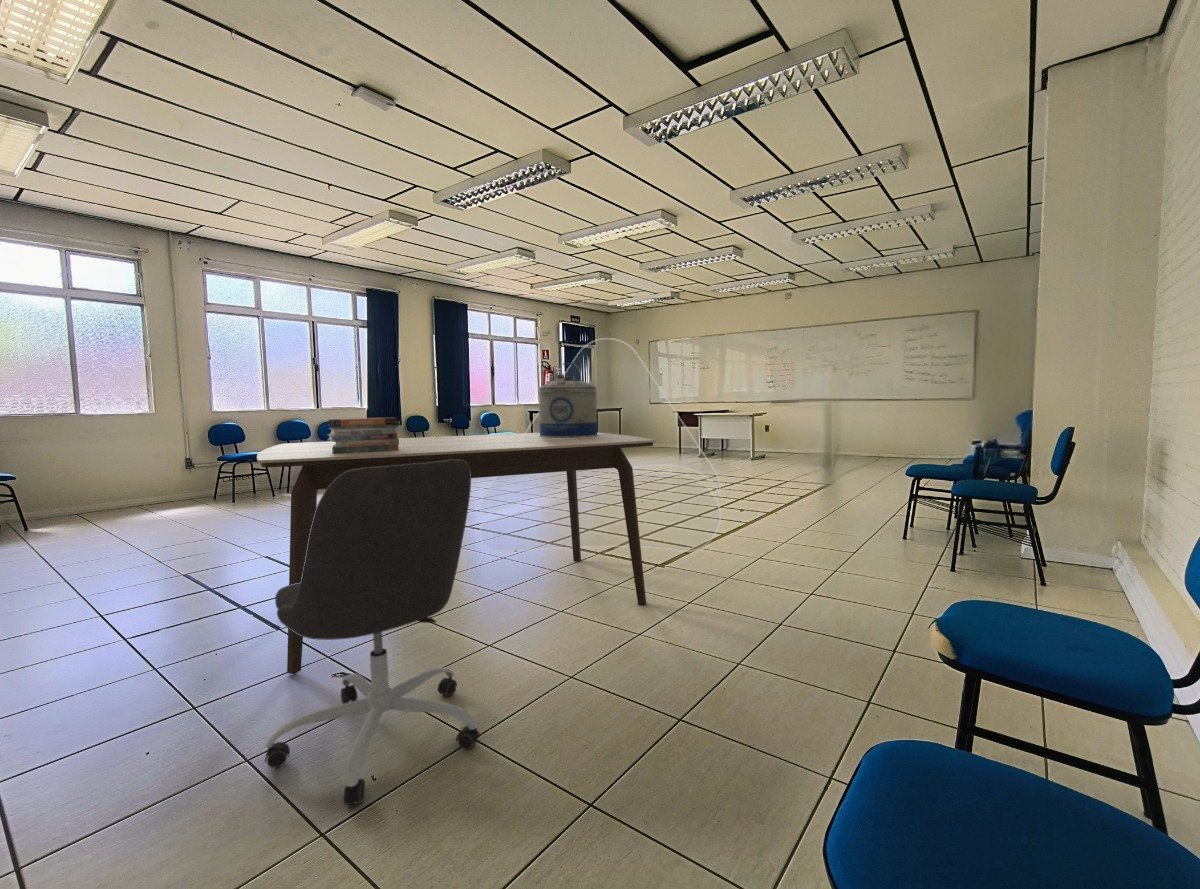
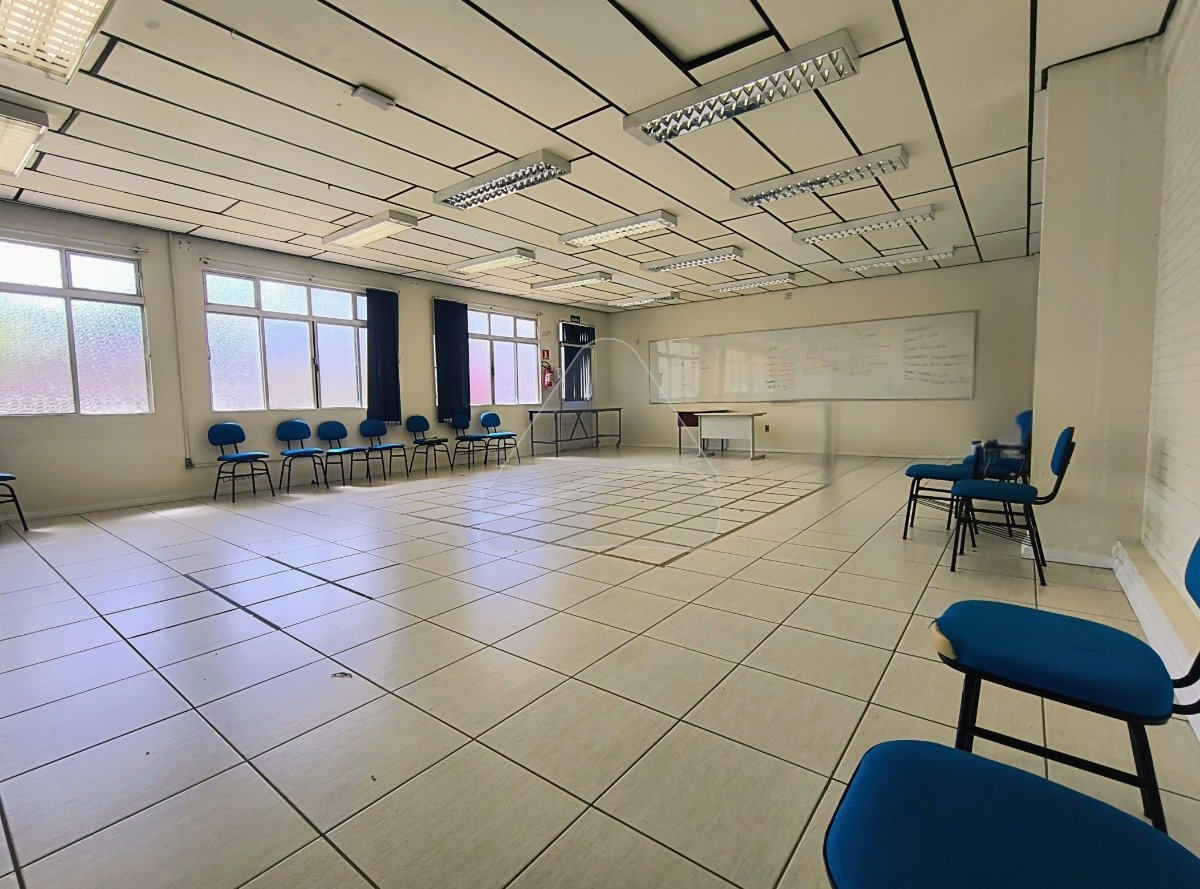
- dining table [256,432,657,675]
- office chair [264,459,481,806]
- book stack [326,416,400,454]
- water jug [537,362,598,438]
